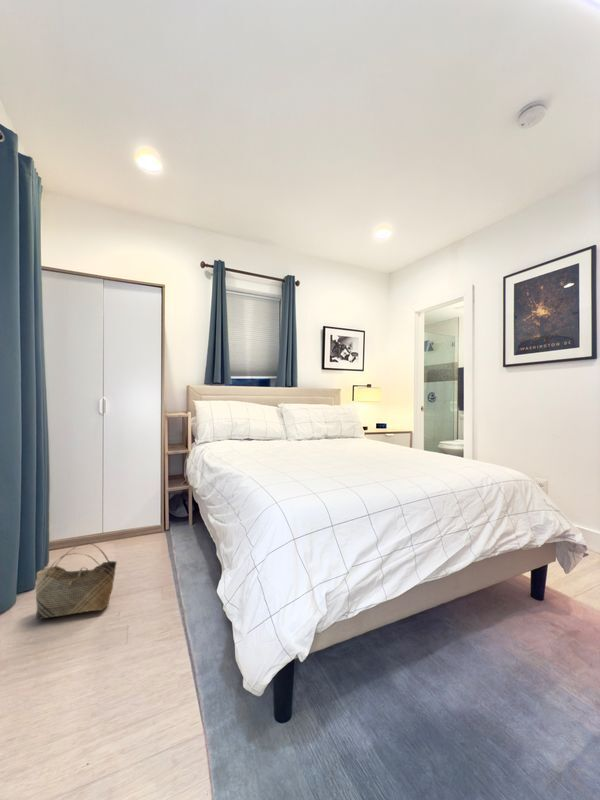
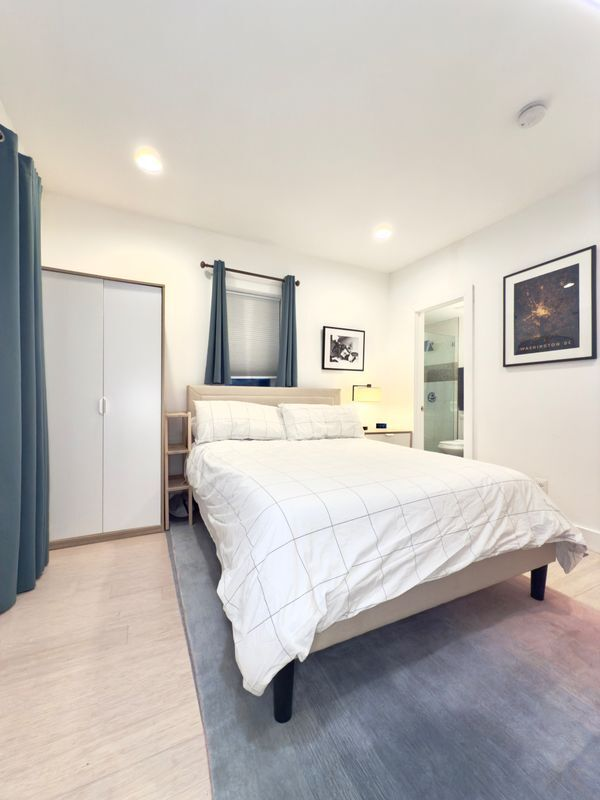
- basket [35,542,118,620]
